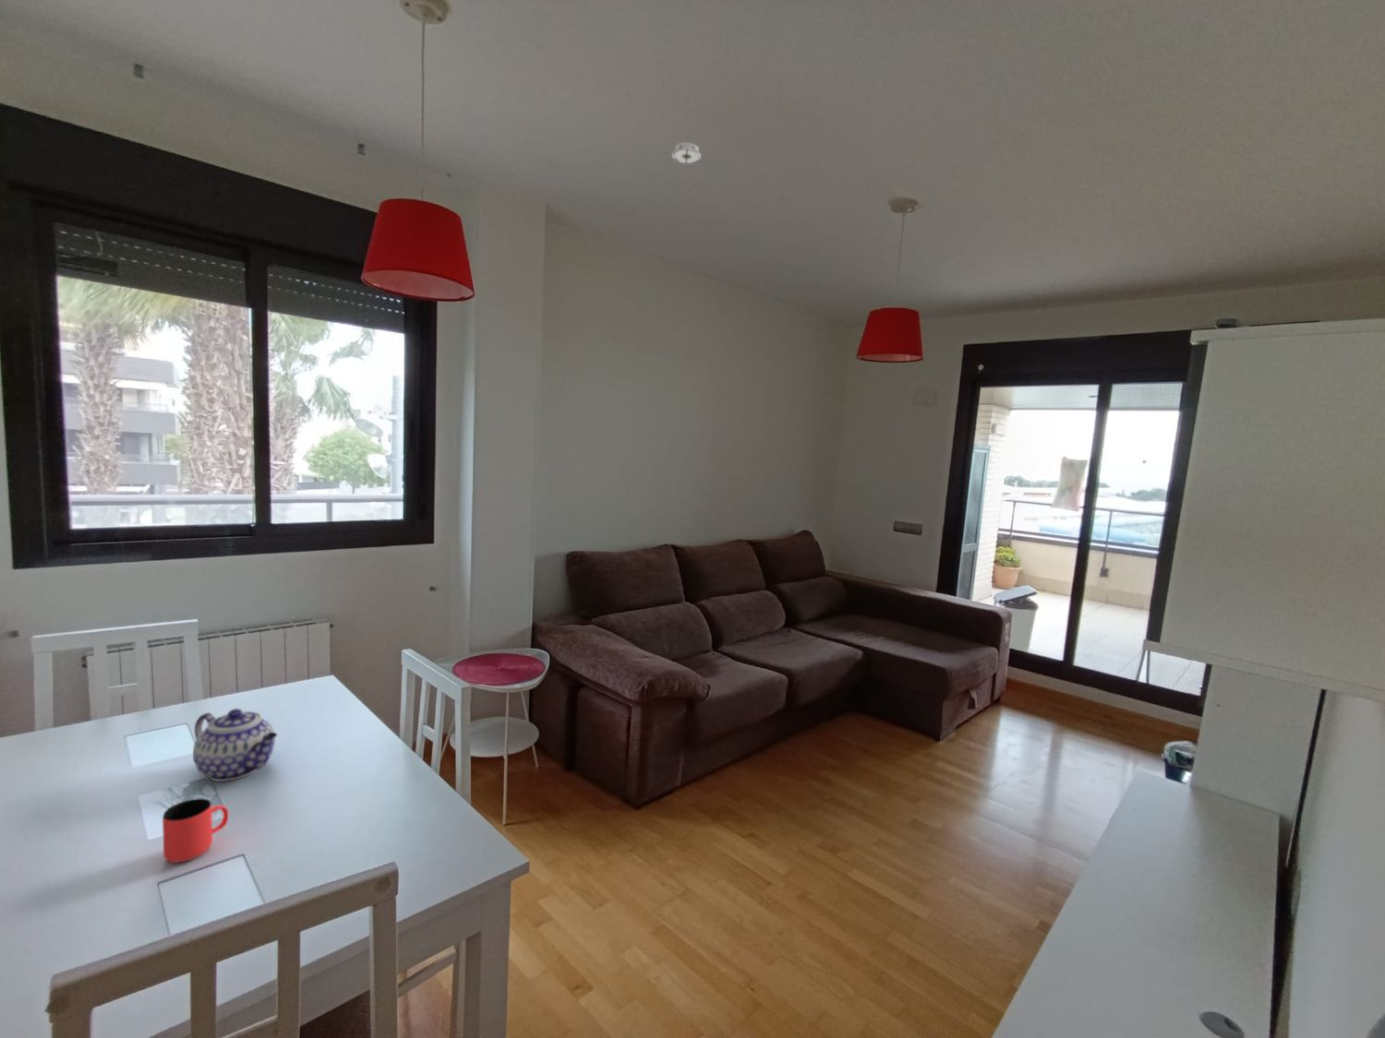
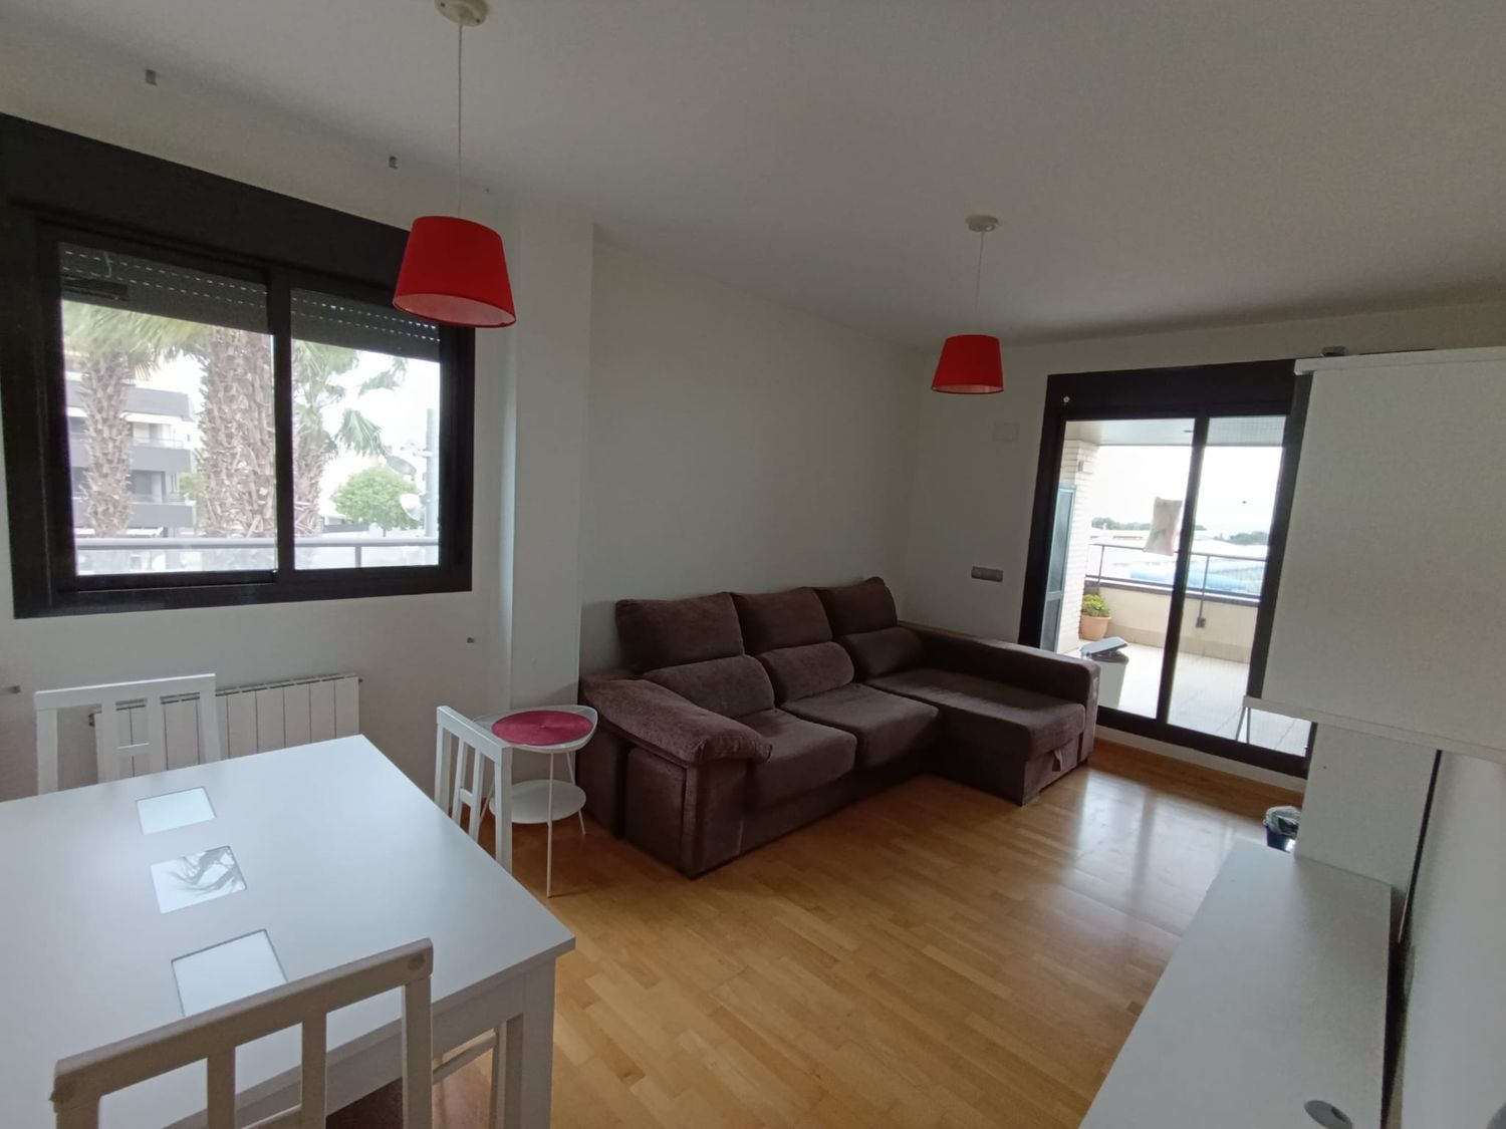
- smoke detector [670,141,701,165]
- cup [161,797,229,864]
- teapot [192,708,278,783]
